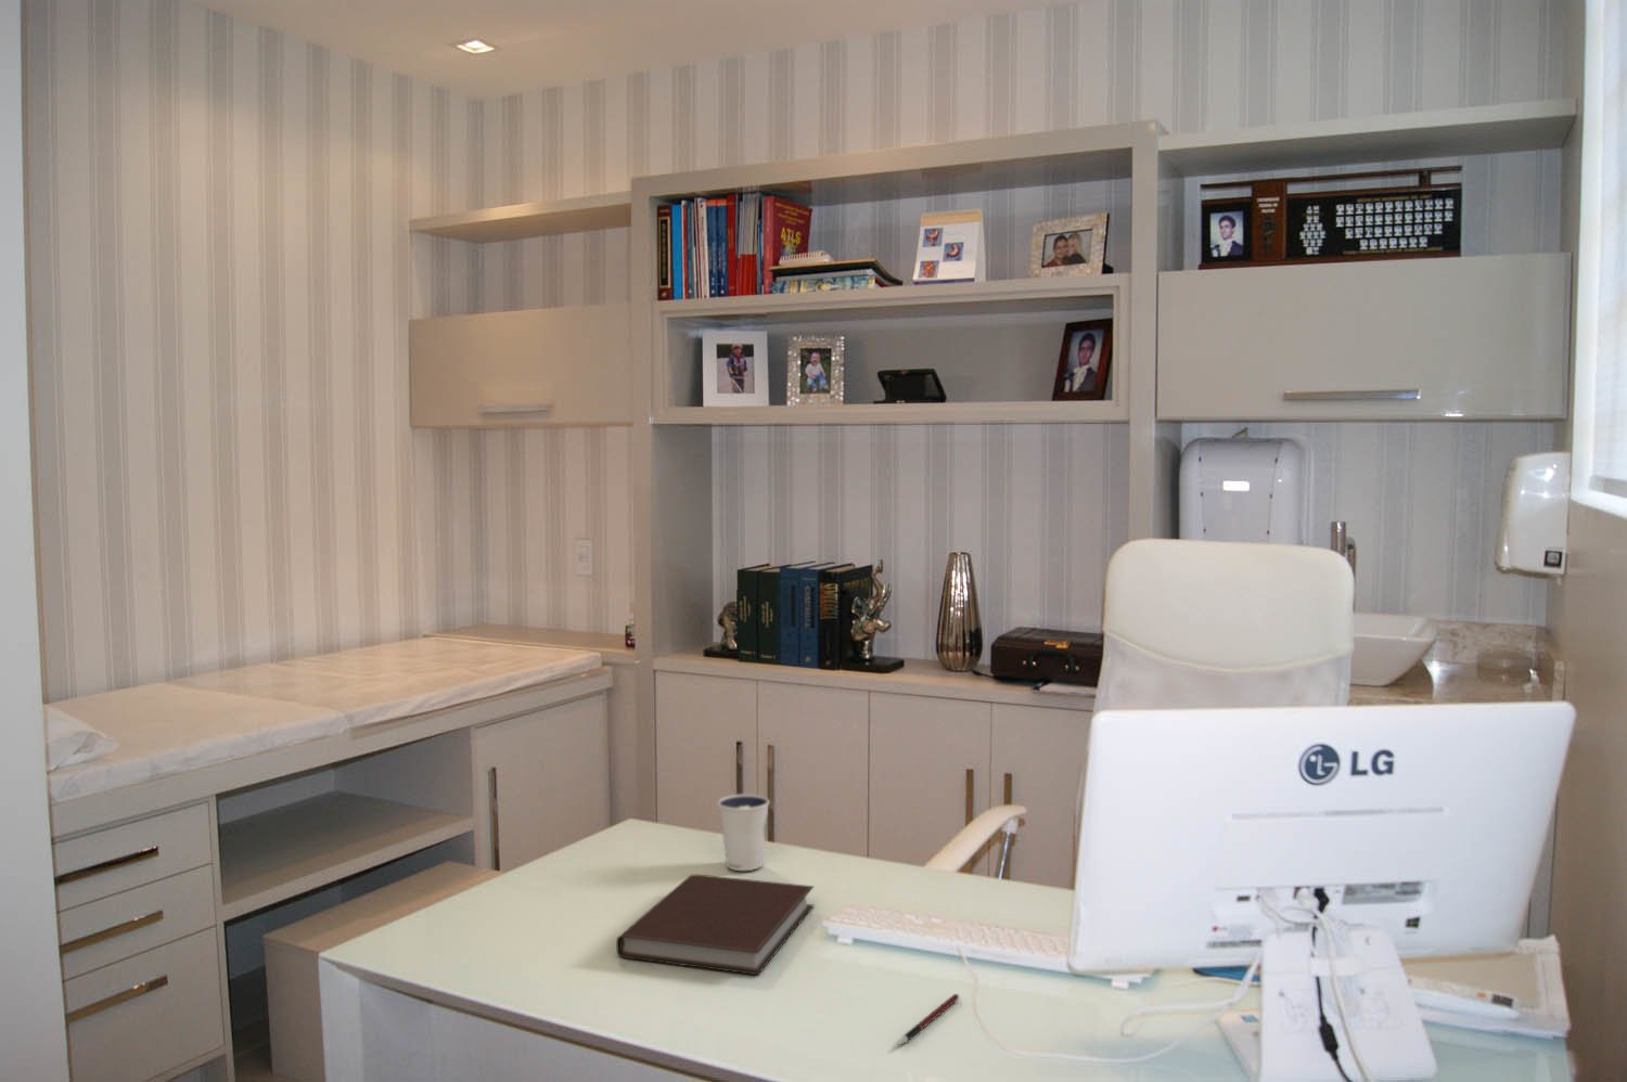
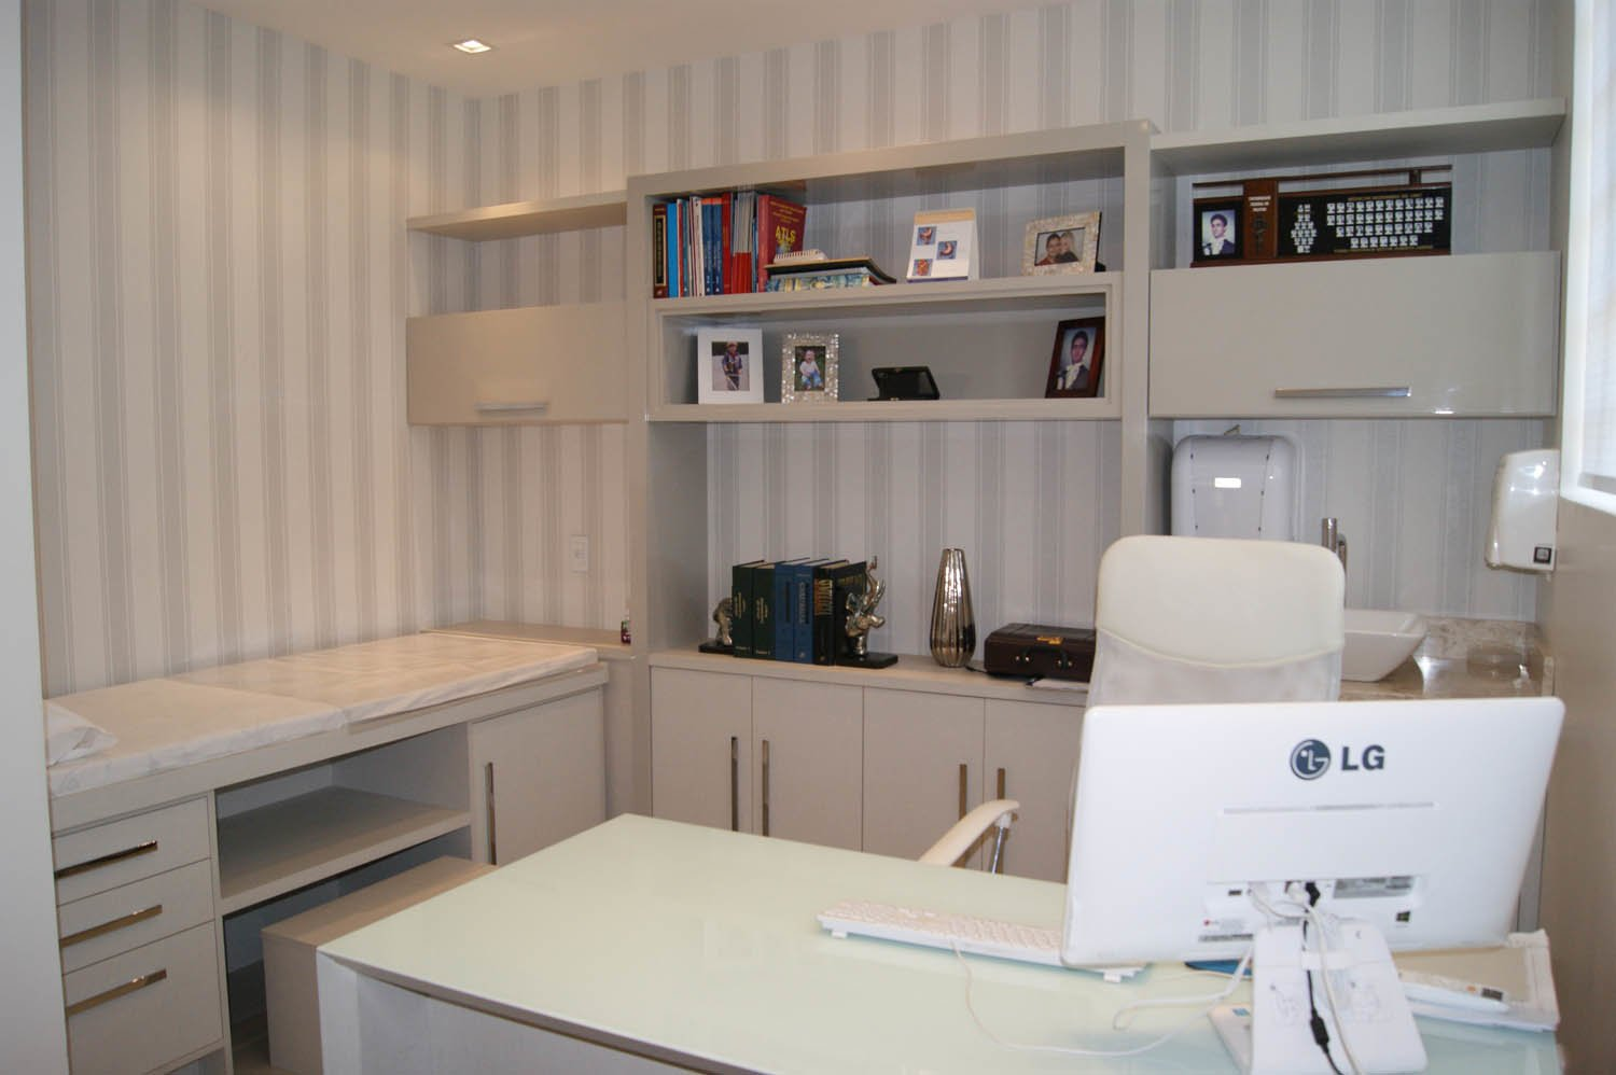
- pen [896,993,960,1046]
- dixie cup [717,792,771,872]
- notebook [615,874,814,976]
